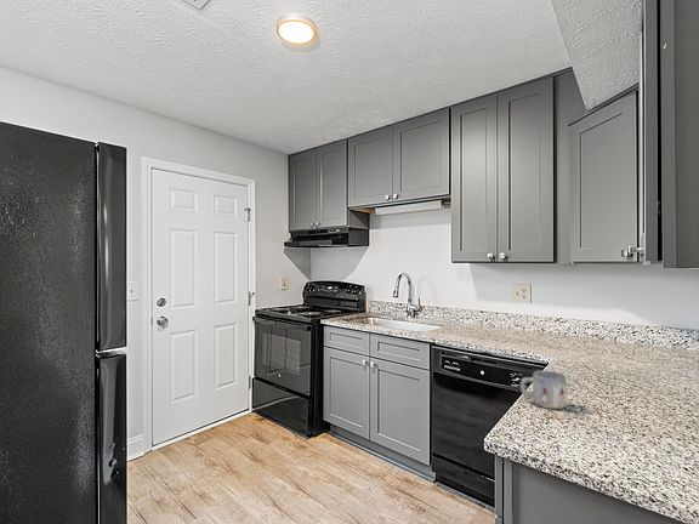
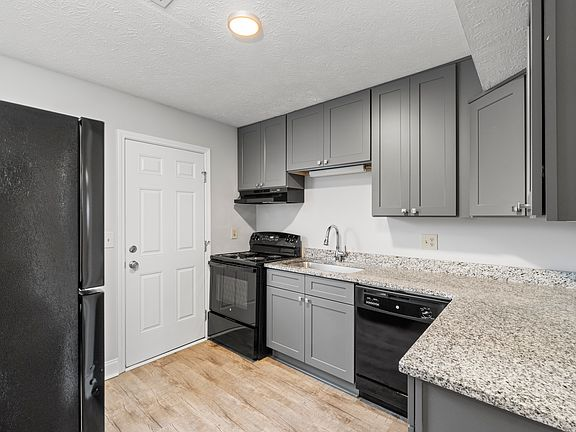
- mug [519,370,568,410]
